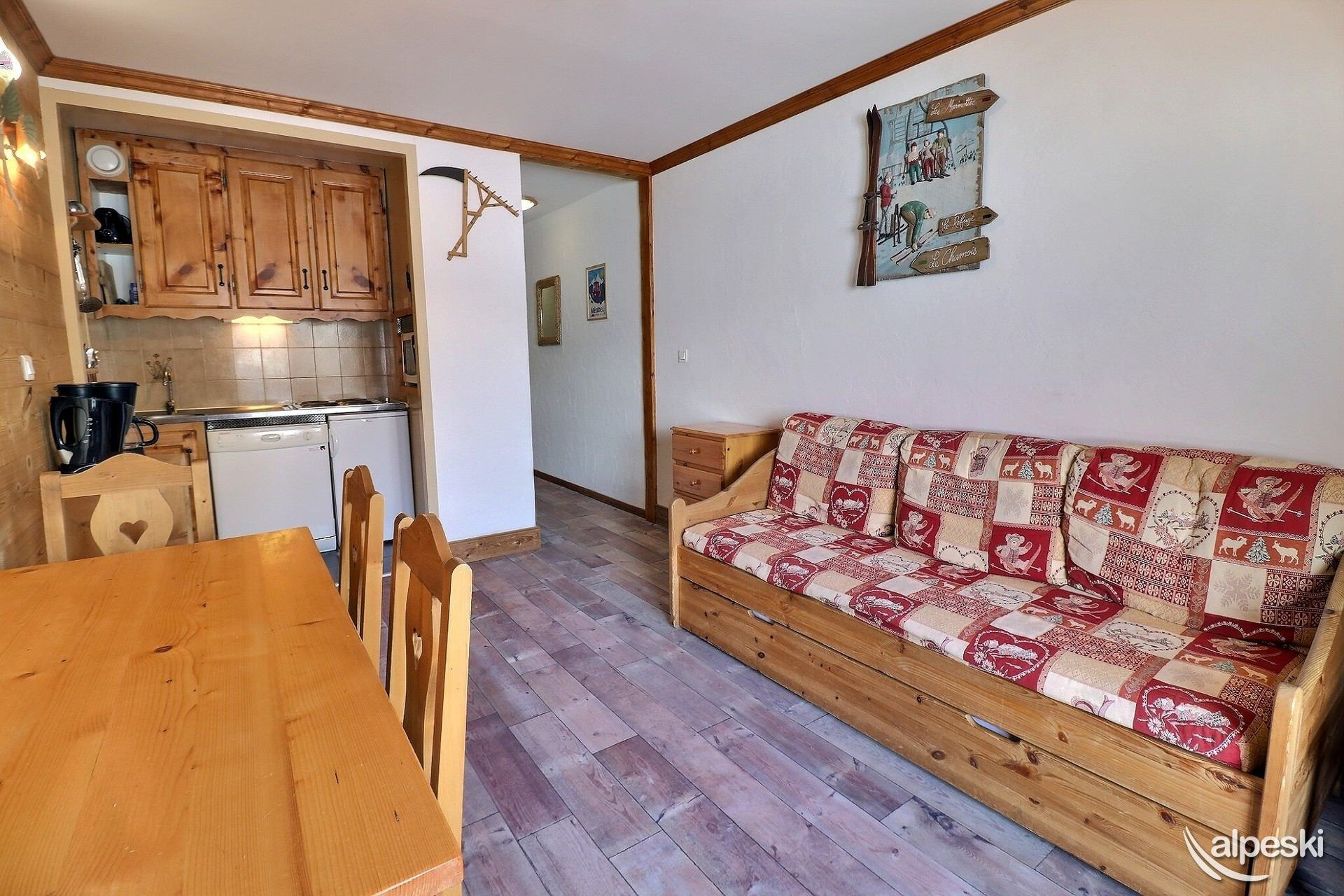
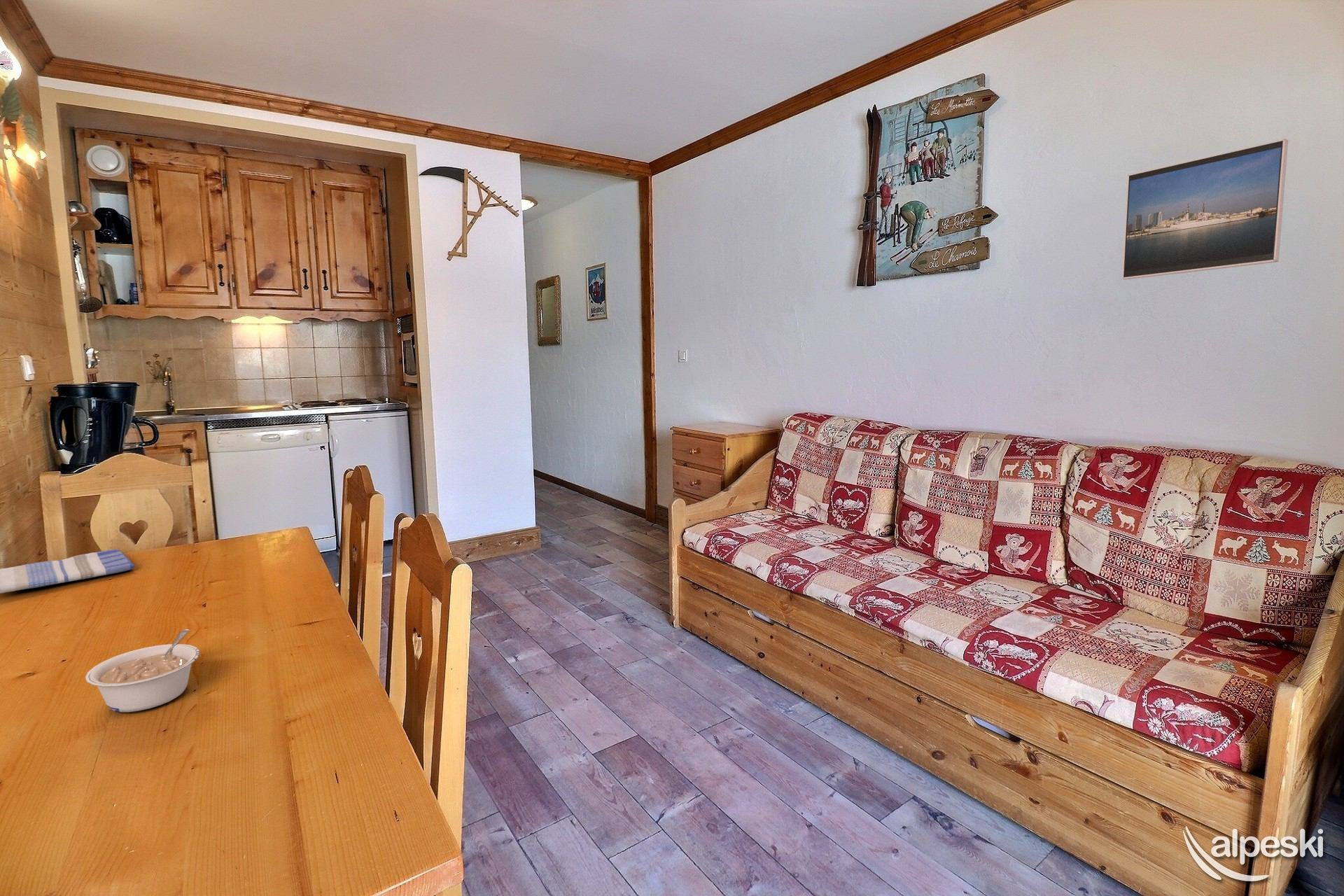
+ dish towel [0,549,135,594]
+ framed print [1121,138,1289,280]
+ legume [85,629,200,713]
